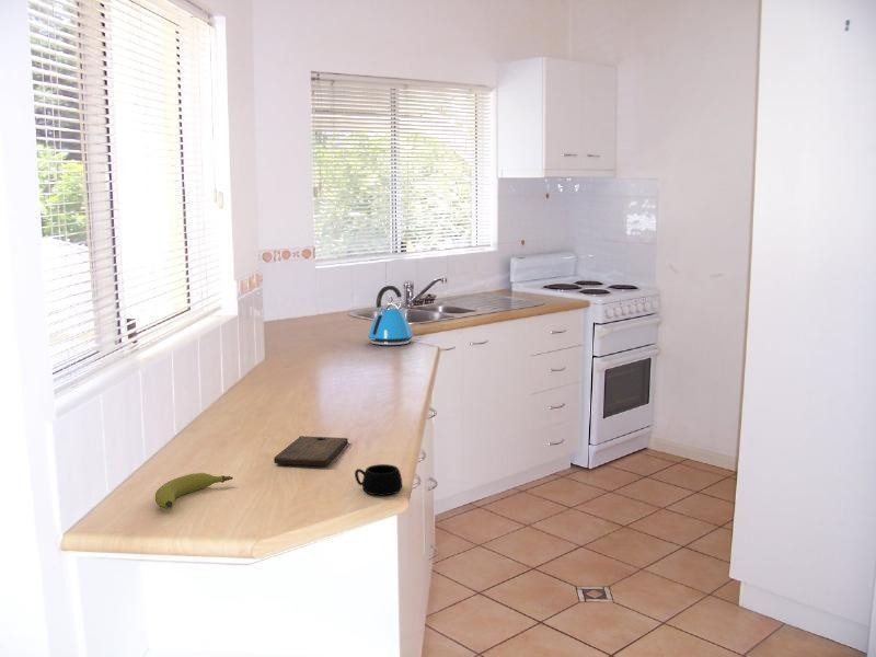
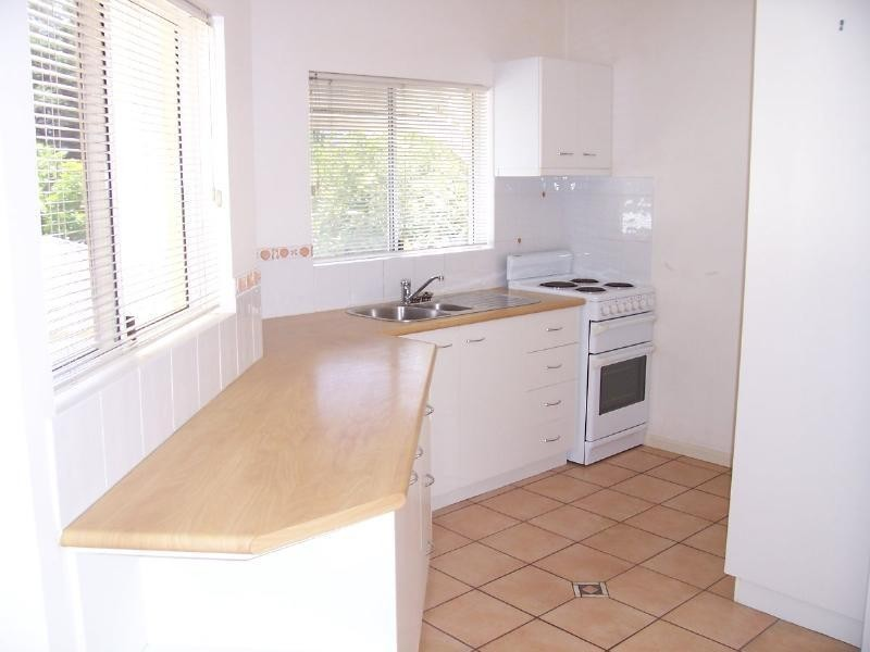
- mug [354,463,403,496]
- fruit [154,472,234,510]
- kettle [367,284,414,346]
- cutting board [273,435,349,466]
